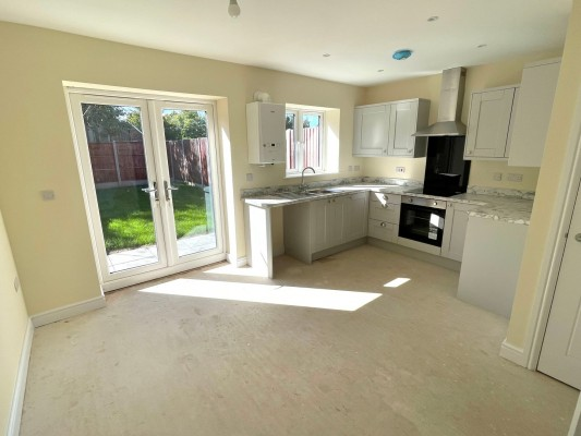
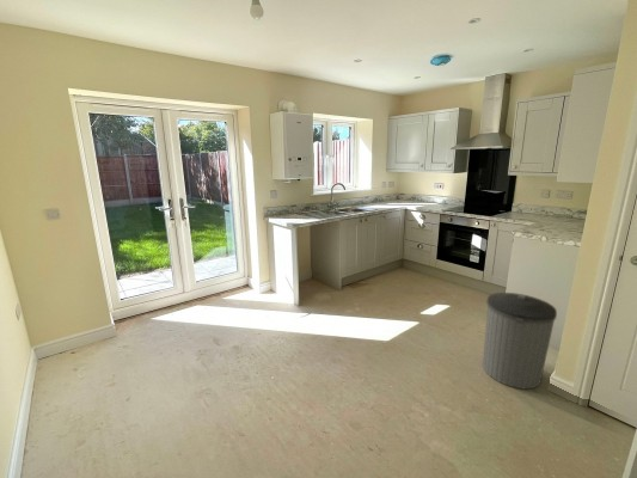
+ trash can [482,292,558,391]
